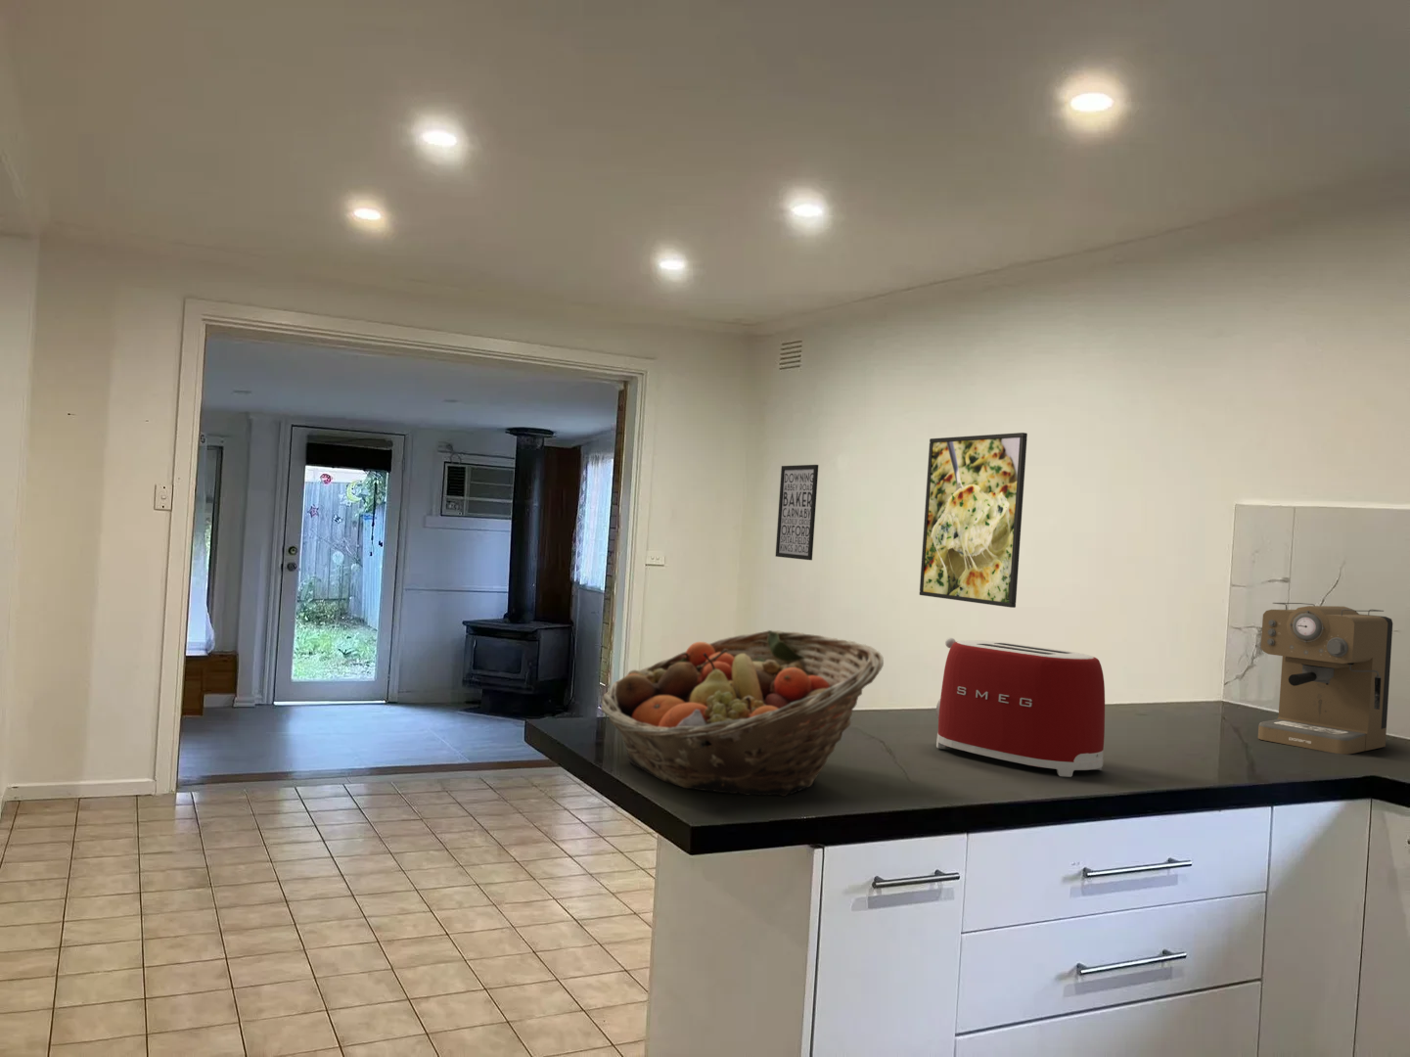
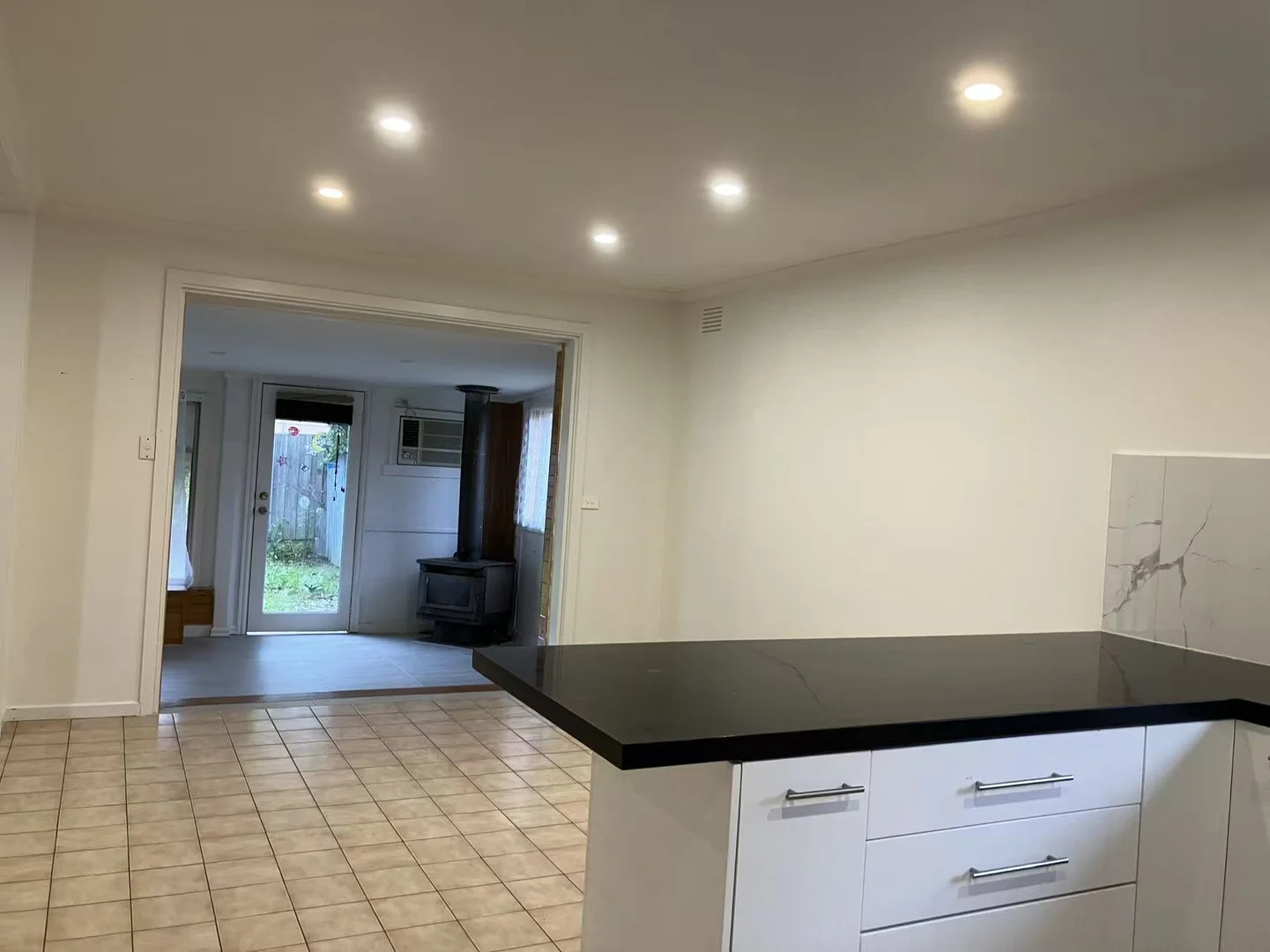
- toaster [936,637,1106,778]
- coffee maker [1258,602,1393,756]
- fruit basket [598,630,885,797]
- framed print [919,432,1028,608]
- wall art [775,464,819,561]
